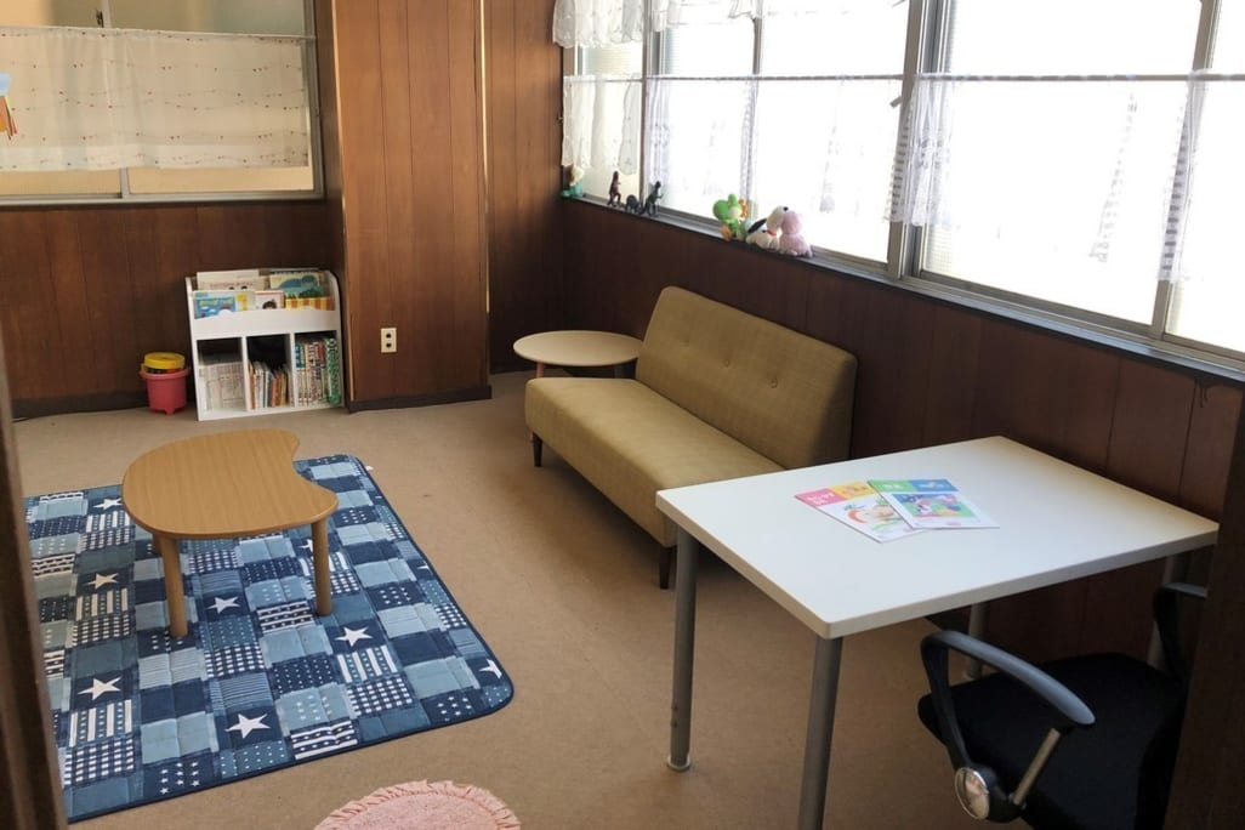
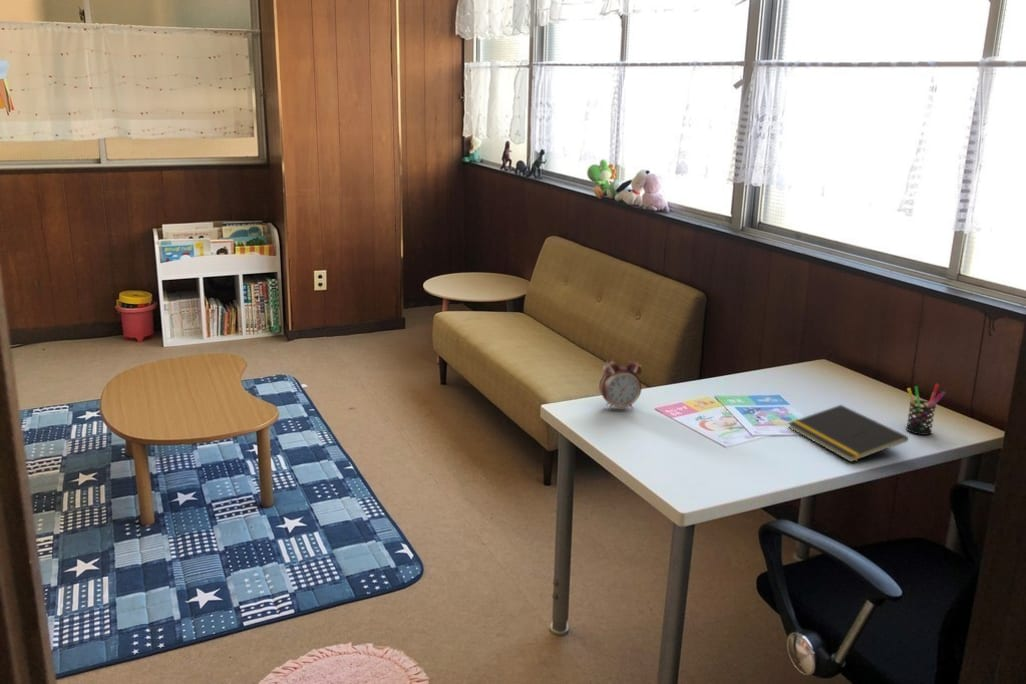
+ alarm clock [598,353,643,411]
+ pen holder [905,383,946,436]
+ notepad [787,404,909,463]
